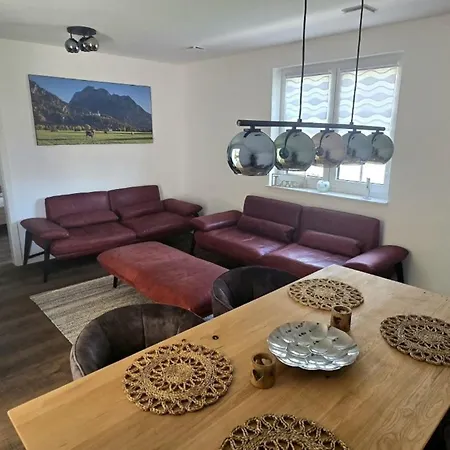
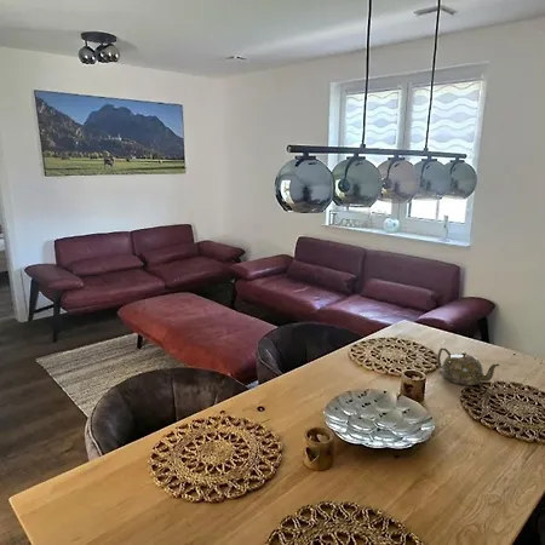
+ teapot [436,346,500,386]
